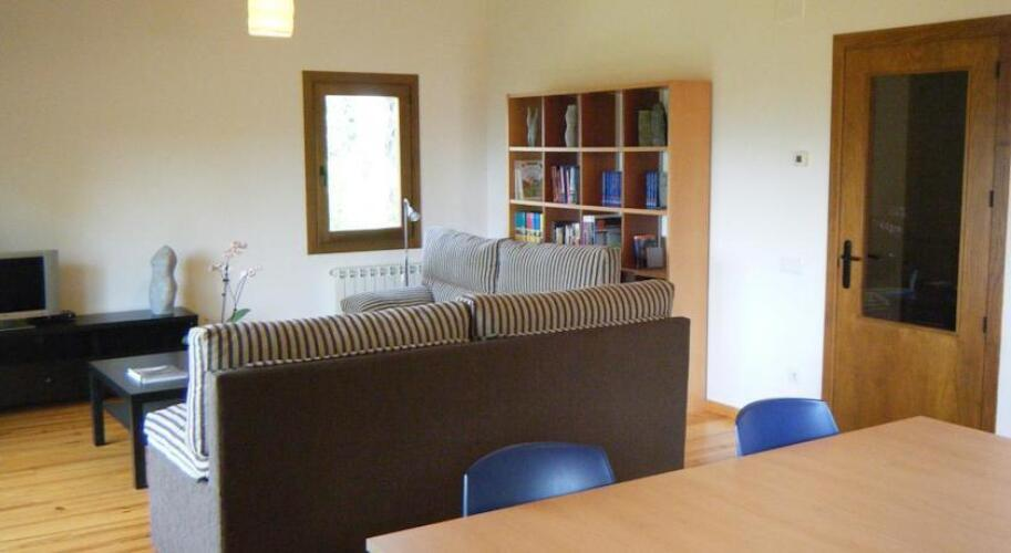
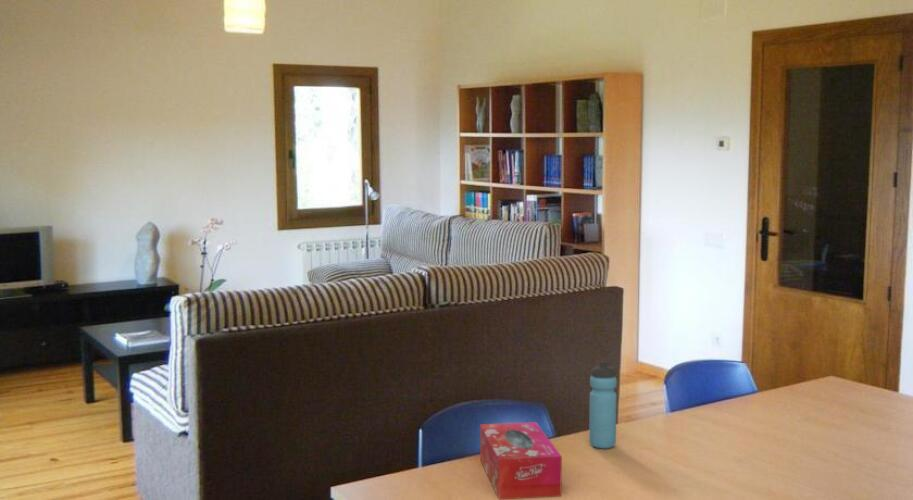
+ water bottle [588,360,618,450]
+ tissue box [479,421,563,500]
